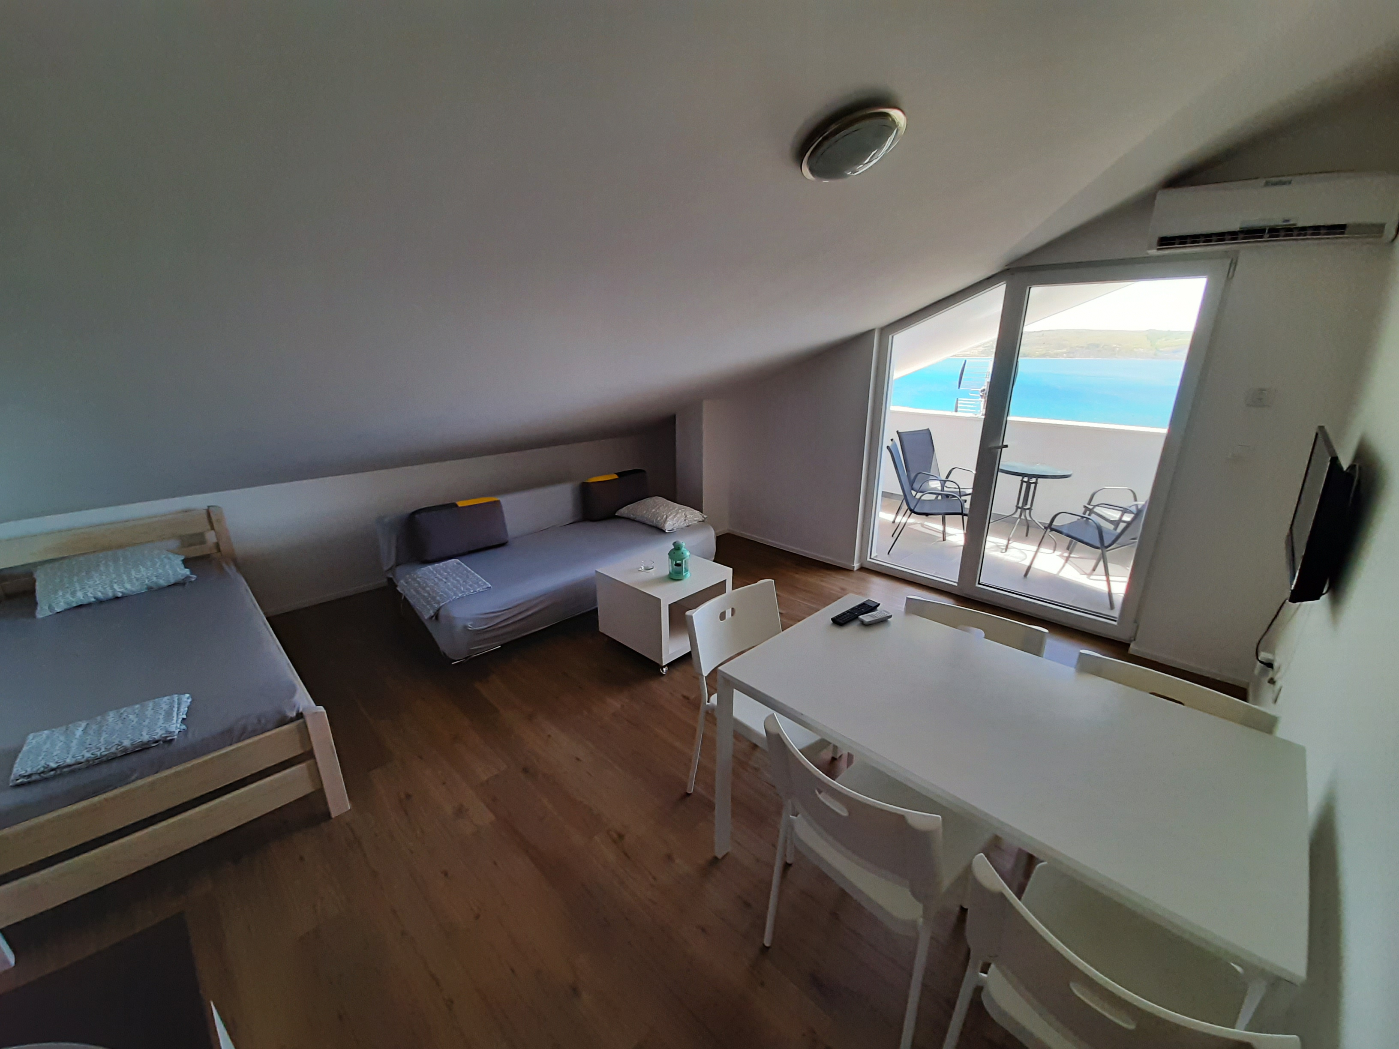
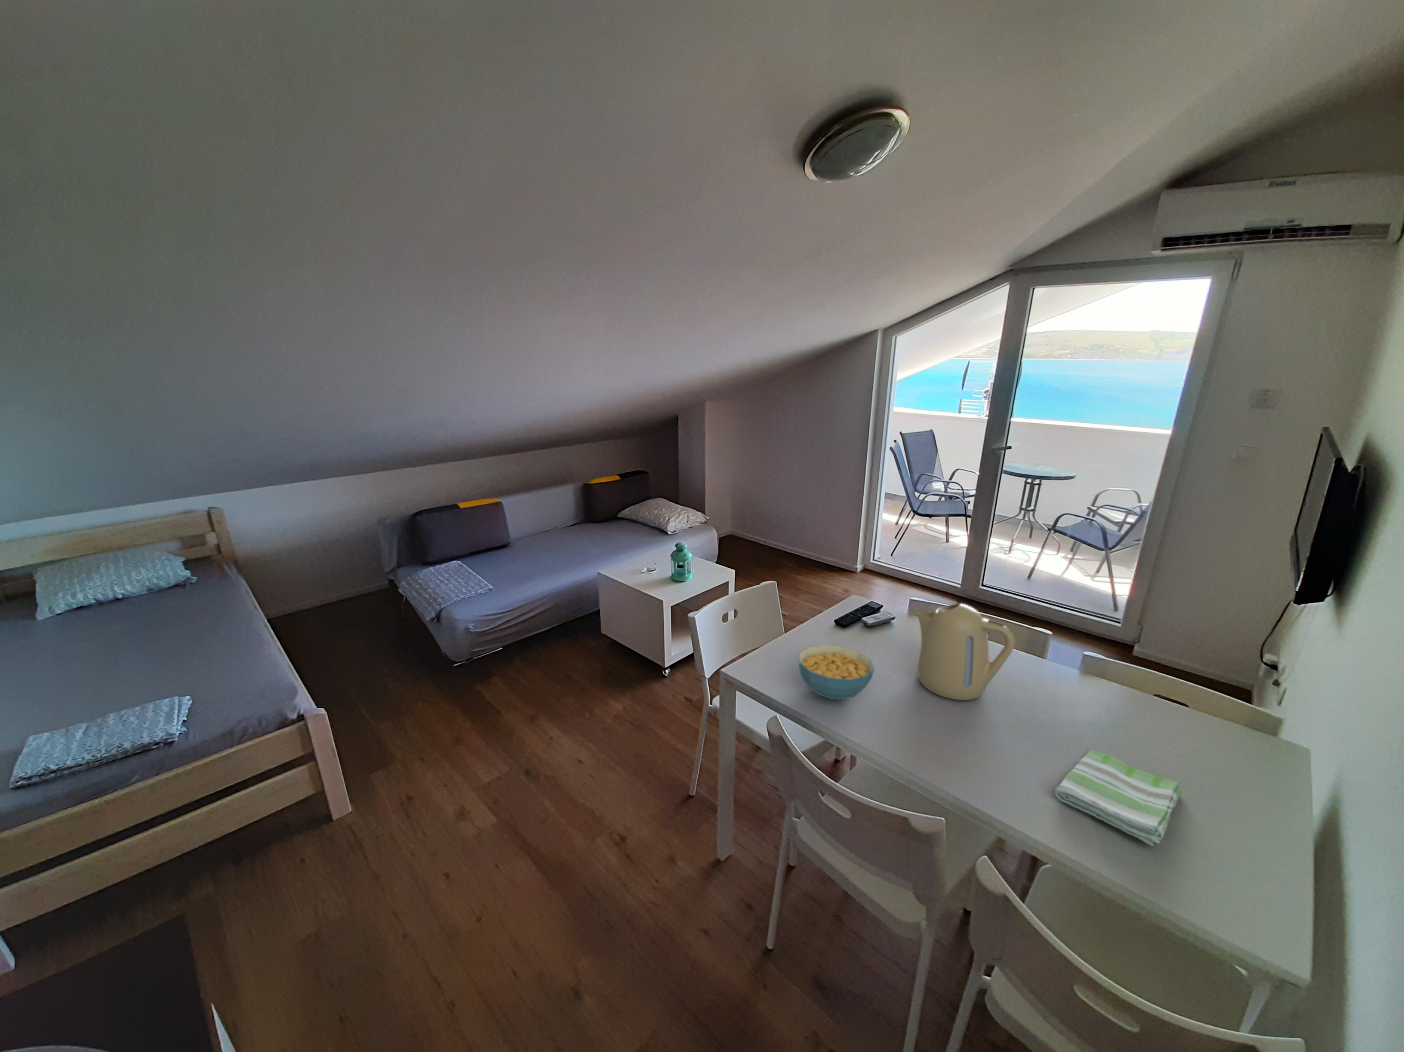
+ dish towel [1055,750,1182,846]
+ kettle [915,603,1015,701]
+ cereal bowl [798,644,874,699]
